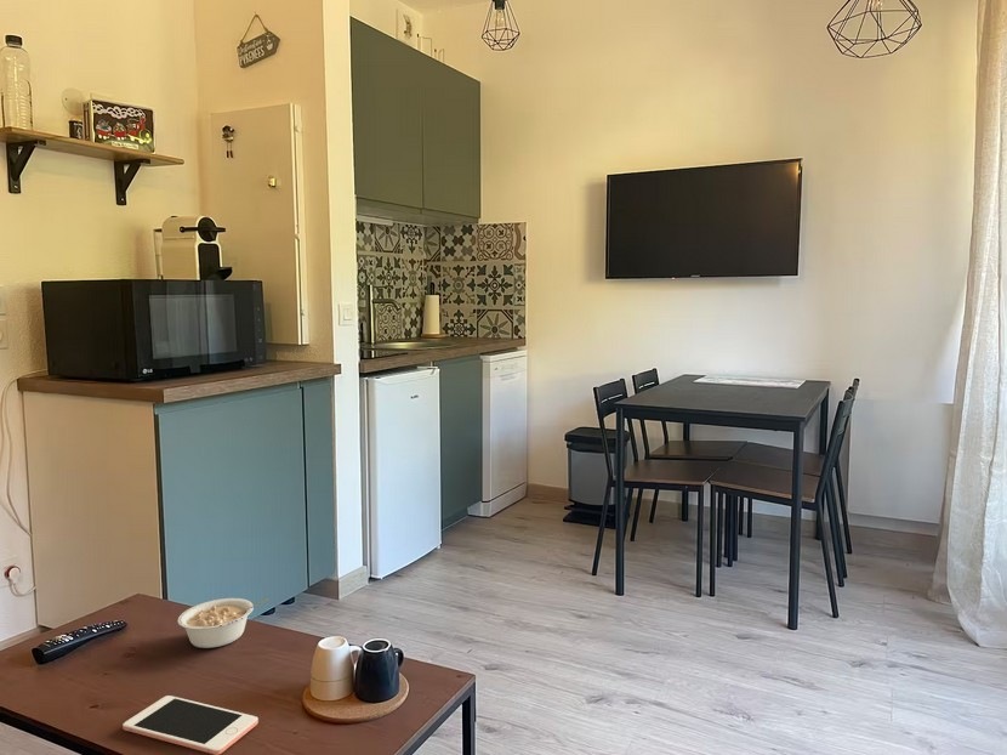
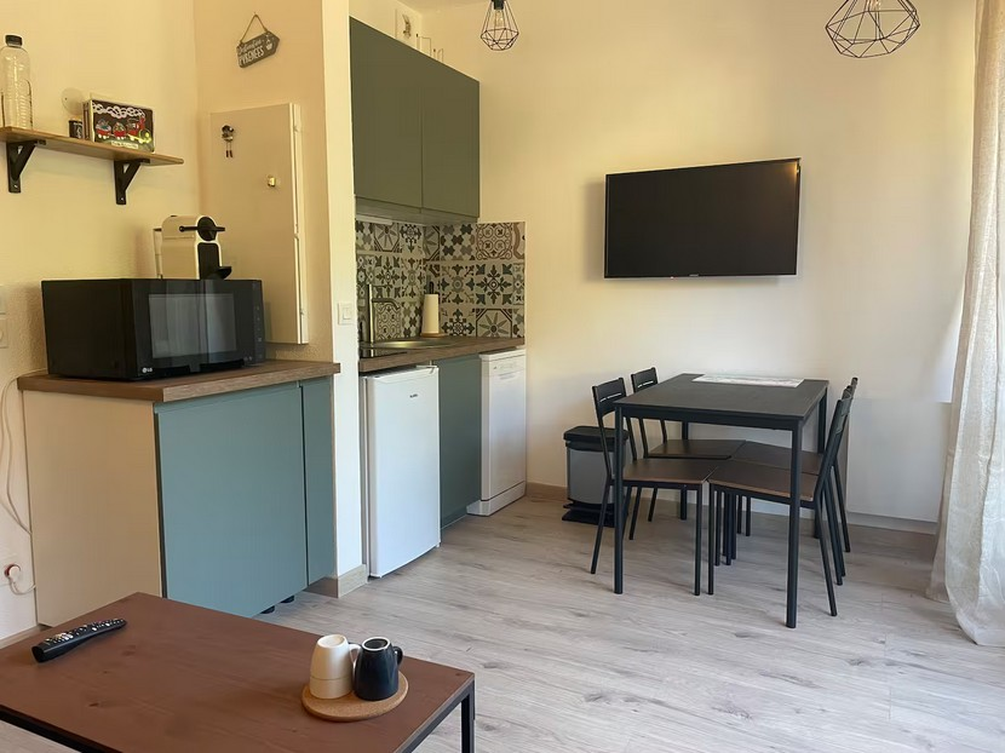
- legume [177,597,269,649]
- cell phone [121,694,260,755]
